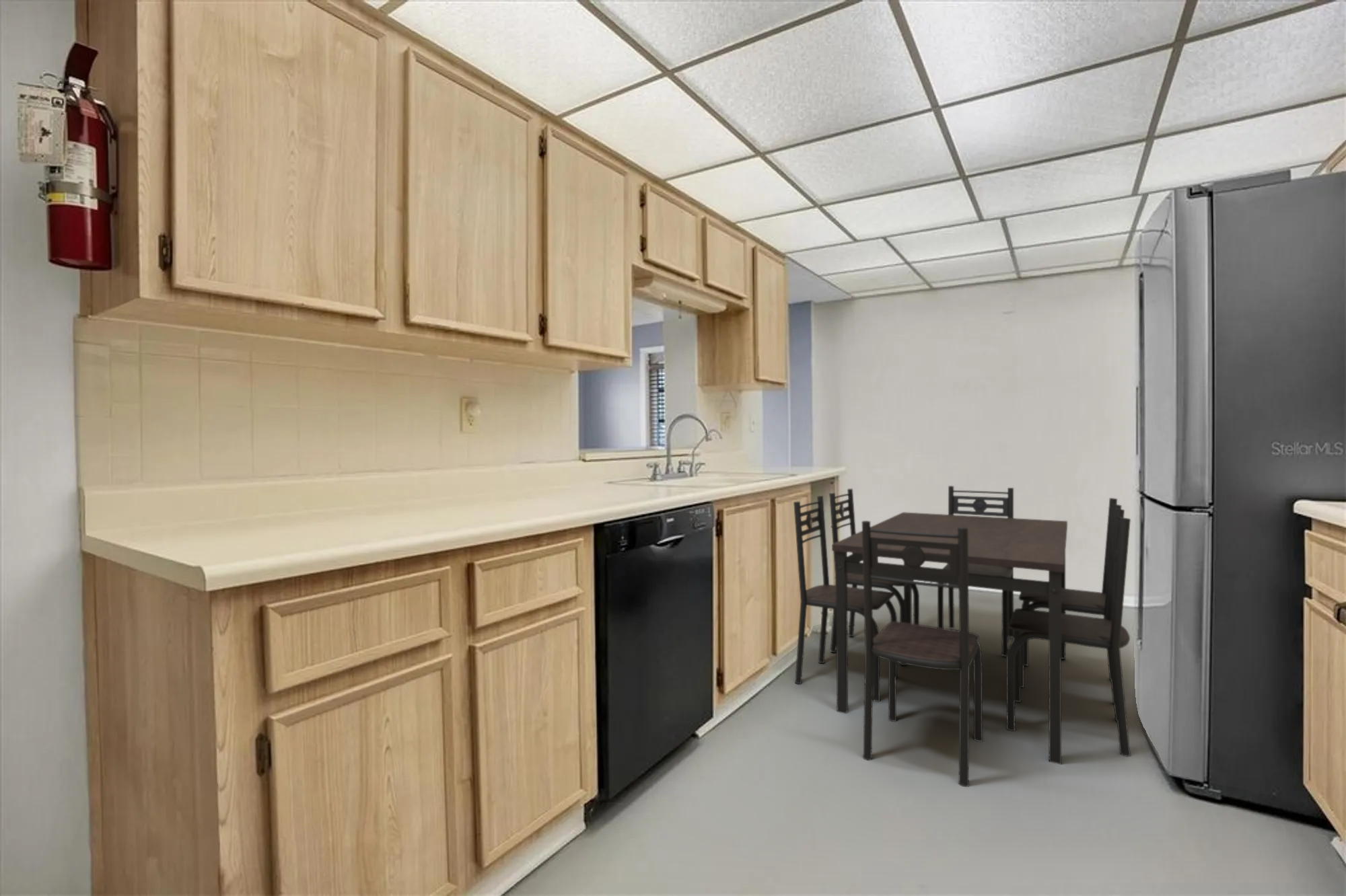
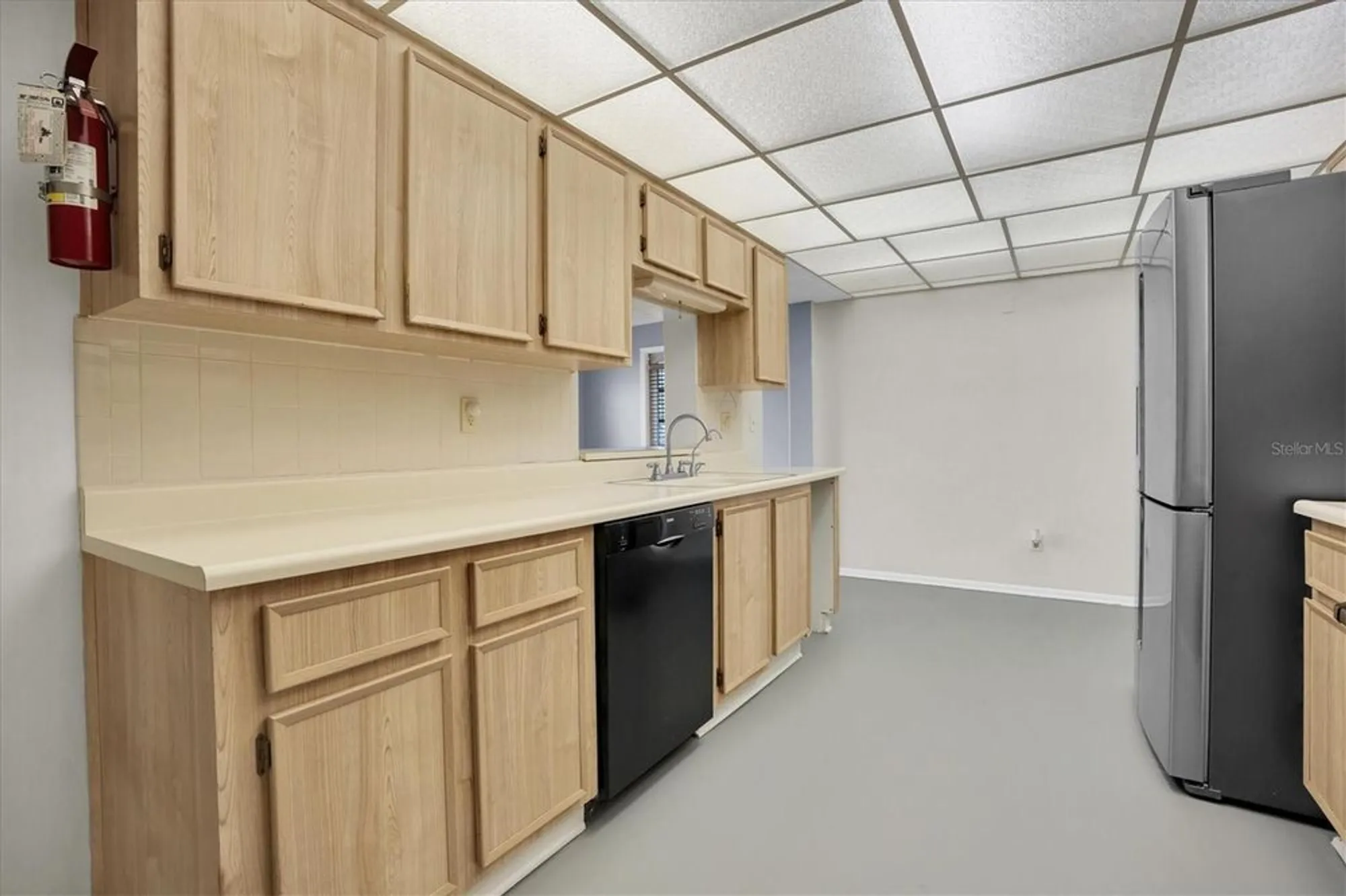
- dining set [793,485,1131,788]
